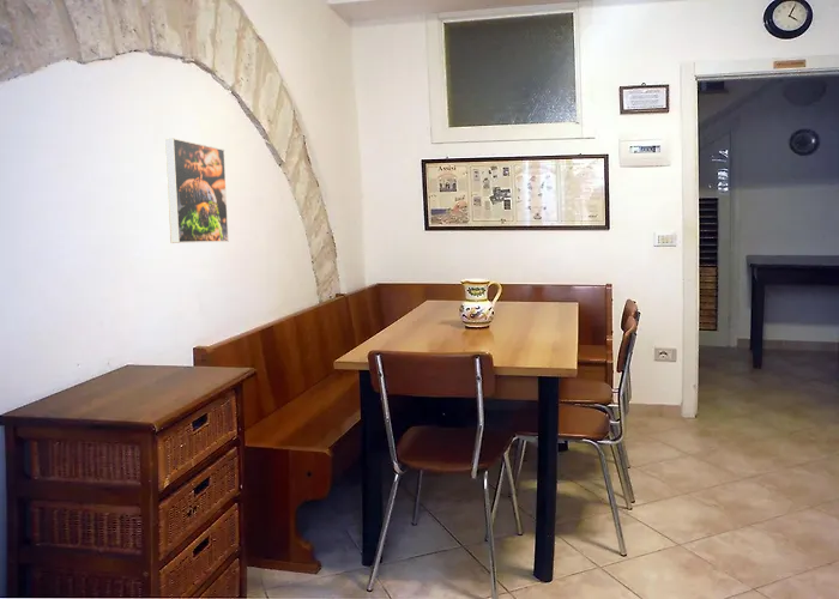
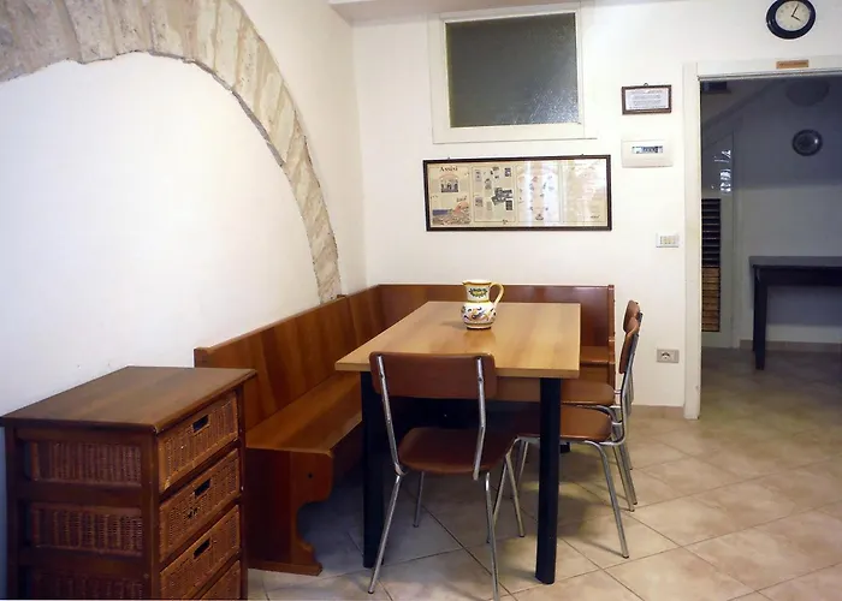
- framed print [164,137,230,244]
